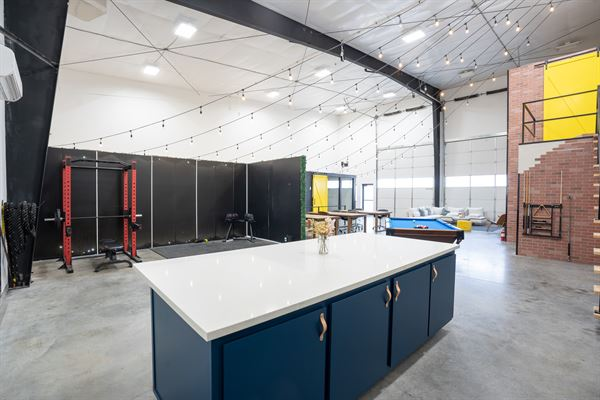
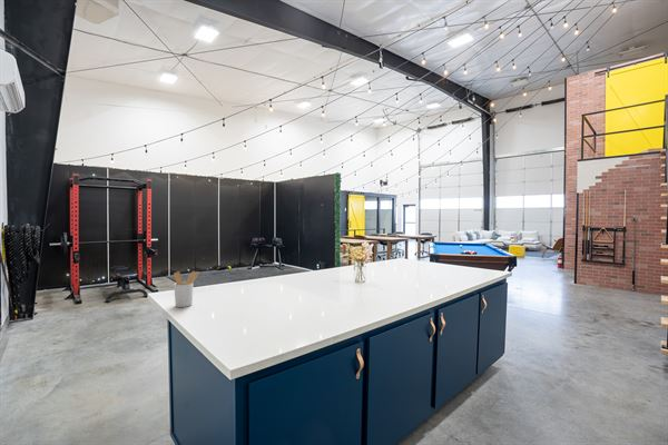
+ utensil holder [173,270,200,308]
